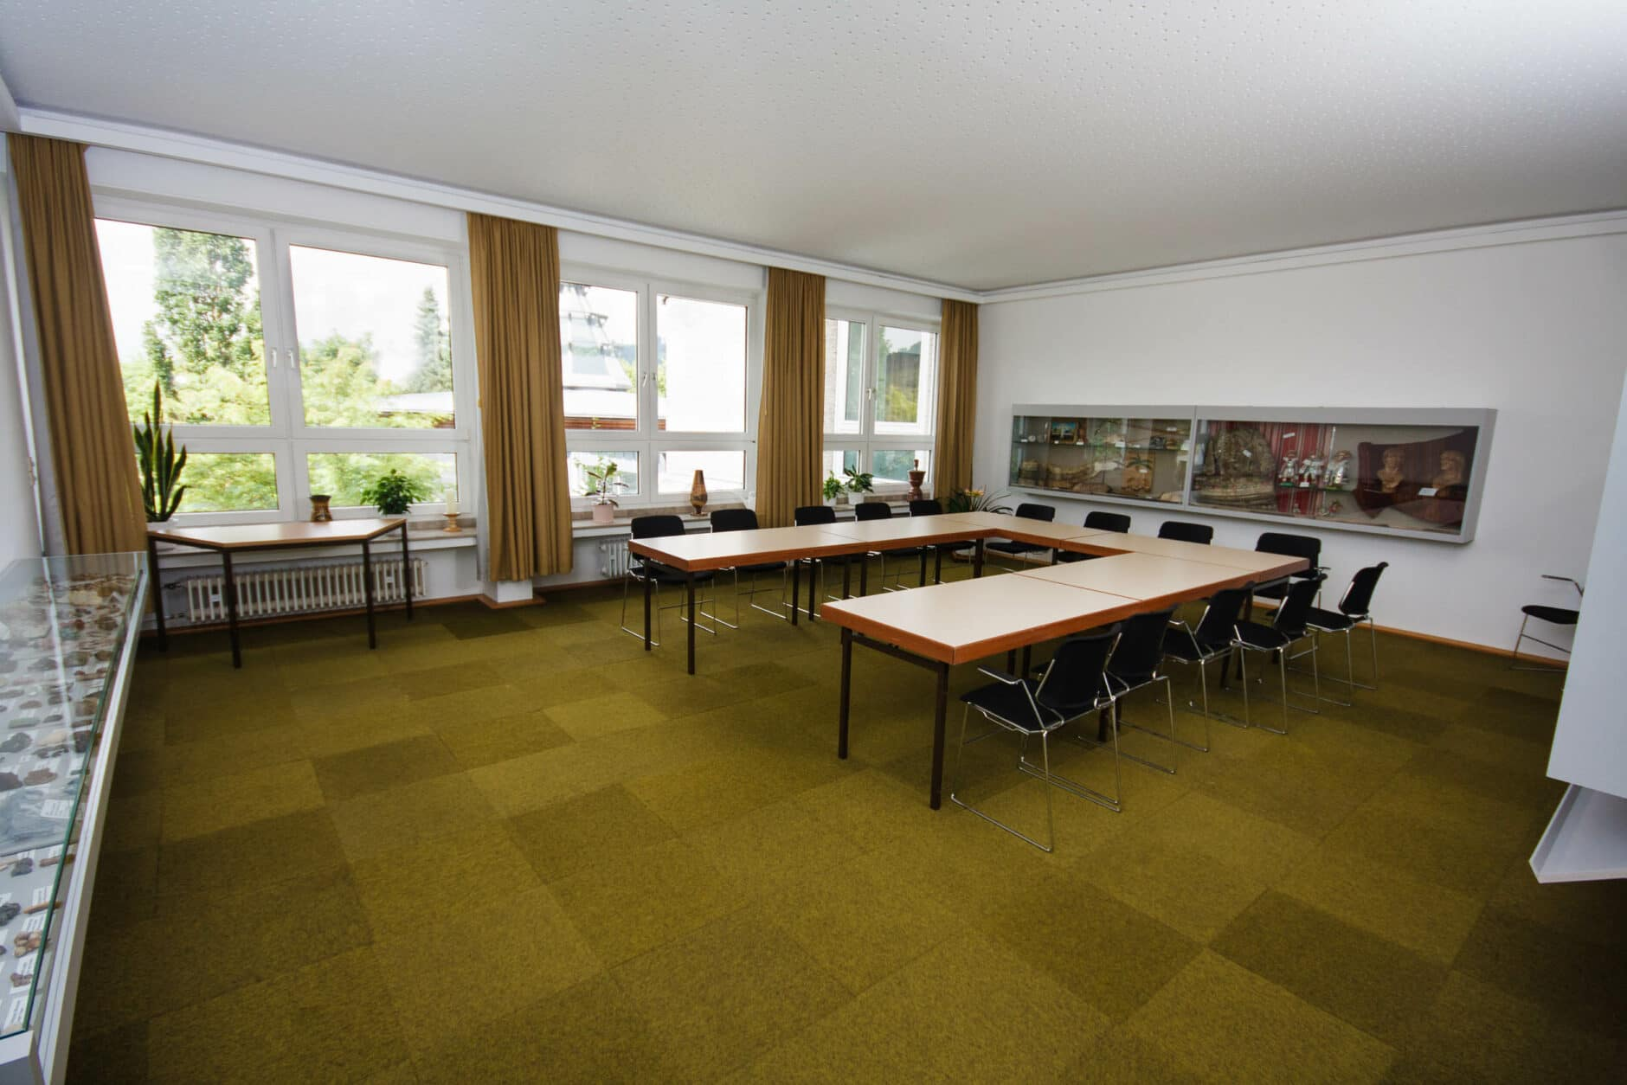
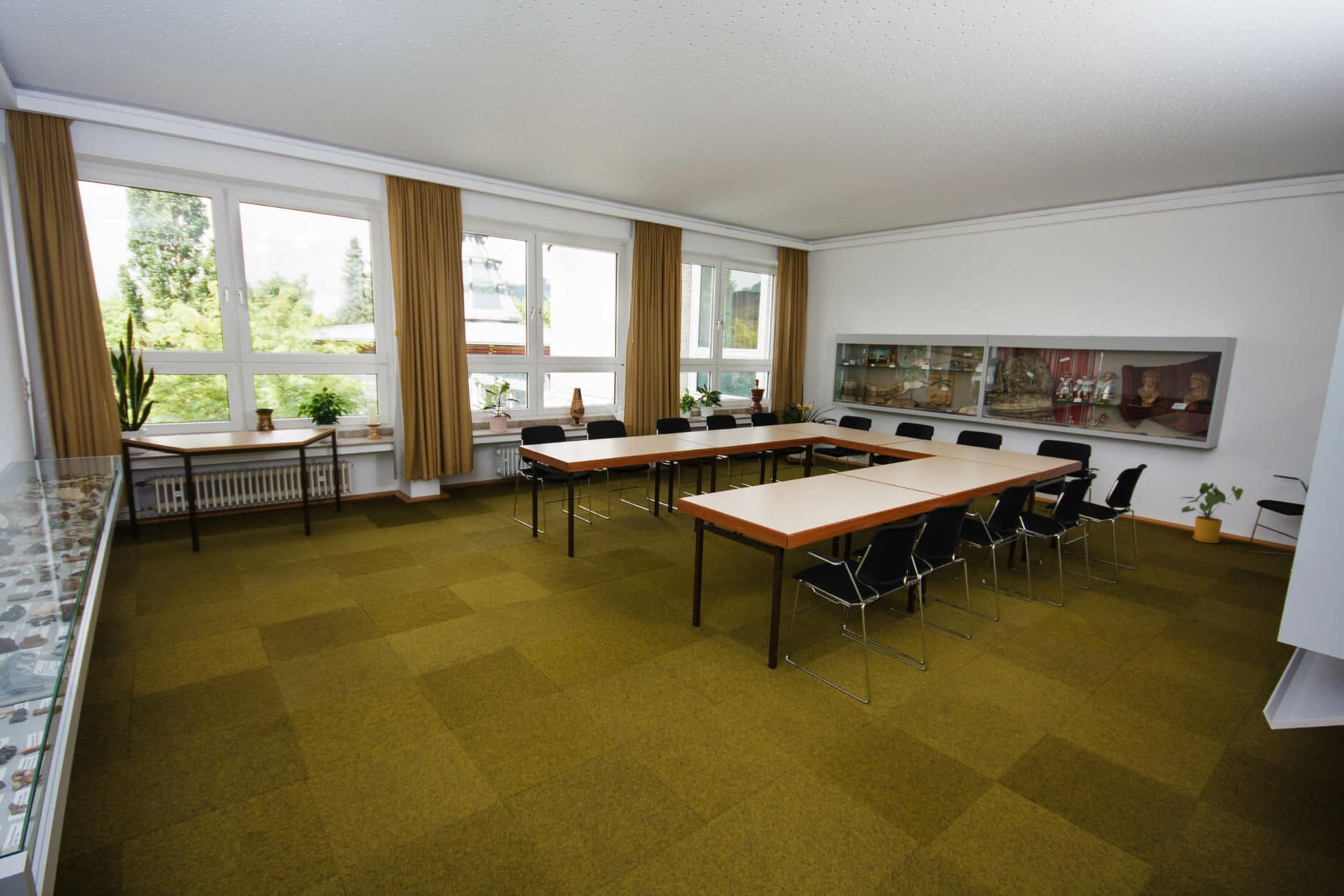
+ house plant [1180,482,1244,544]
